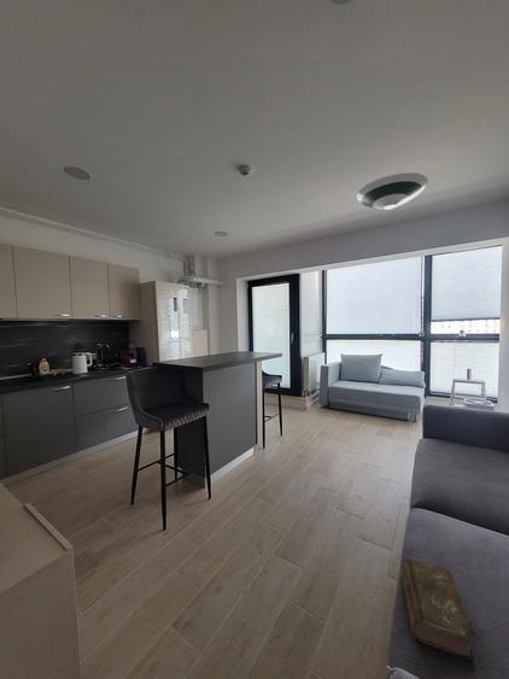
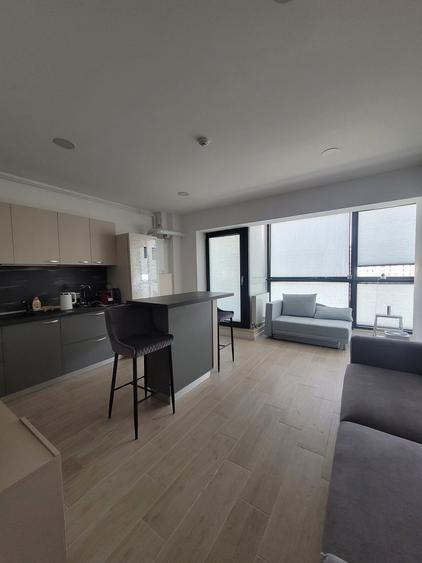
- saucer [355,172,429,211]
- book [399,557,476,661]
